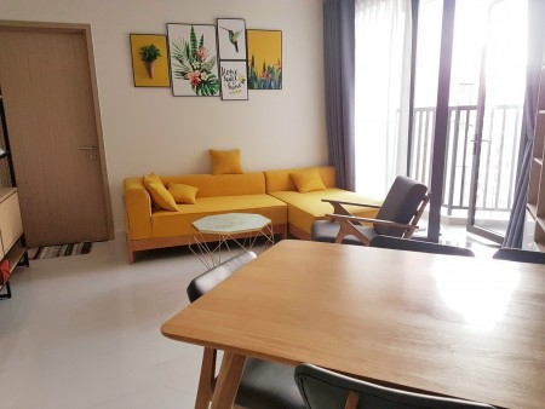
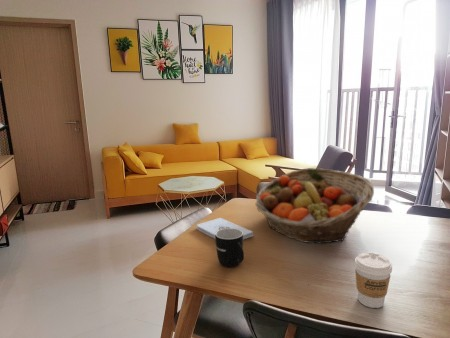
+ fruit basket [254,167,375,244]
+ mug [214,228,245,268]
+ notepad [196,217,254,240]
+ coffee cup [353,252,393,309]
